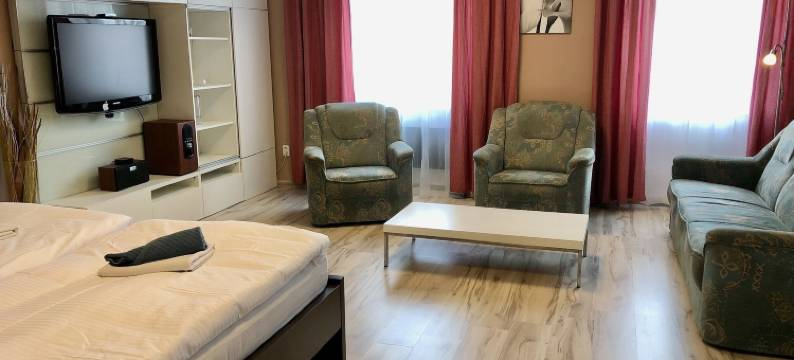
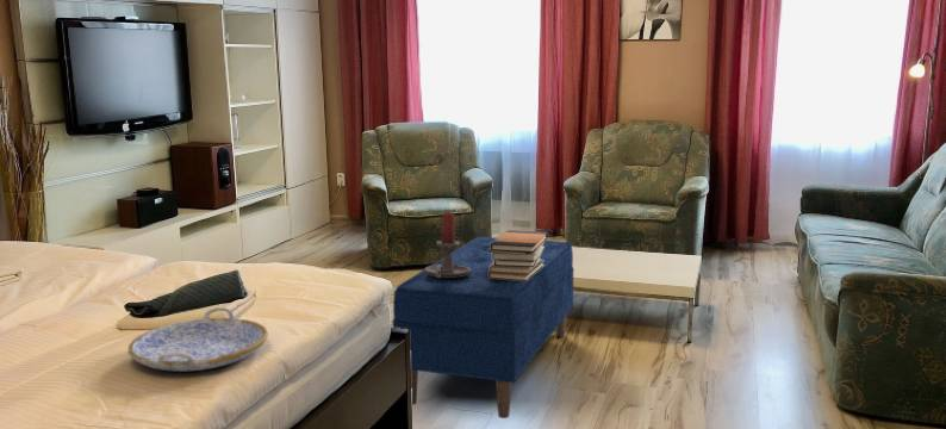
+ serving tray [127,306,269,373]
+ bench [392,236,575,419]
+ book stack [488,229,548,281]
+ candle holder [424,211,471,278]
